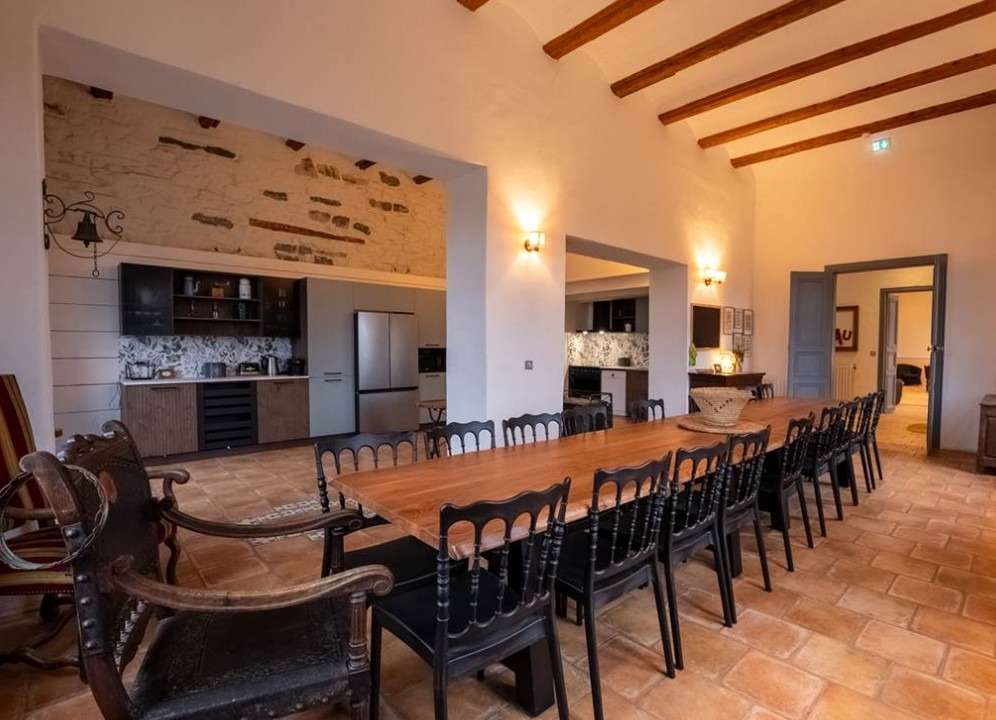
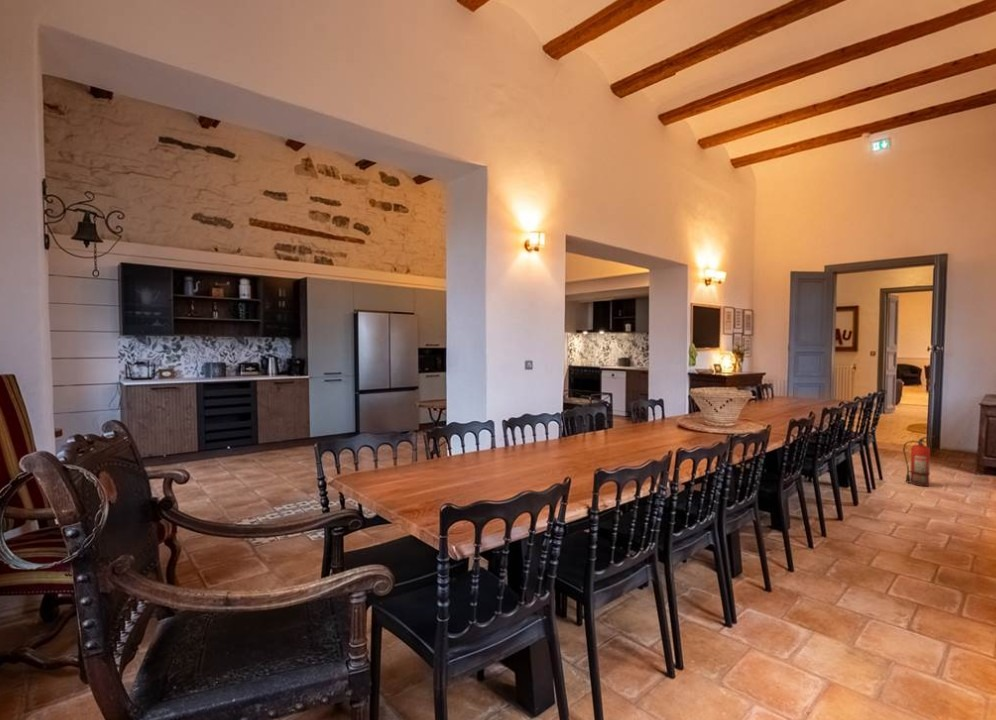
+ fire extinguisher [902,435,936,487]
